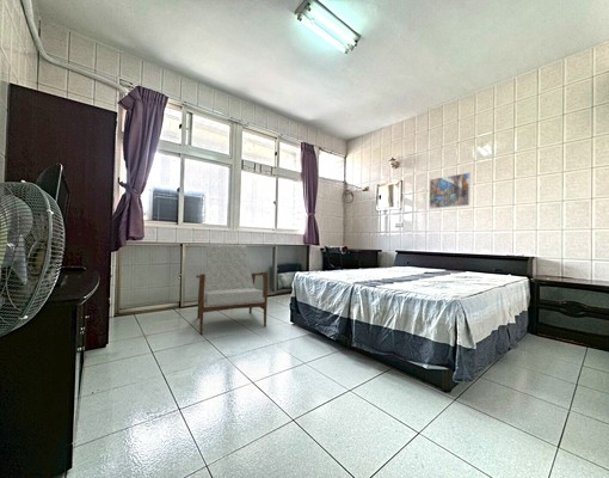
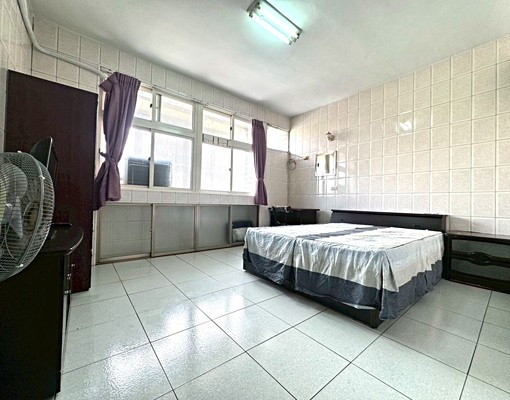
- armchair [195,244,269,336]
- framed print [427,172,472,210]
